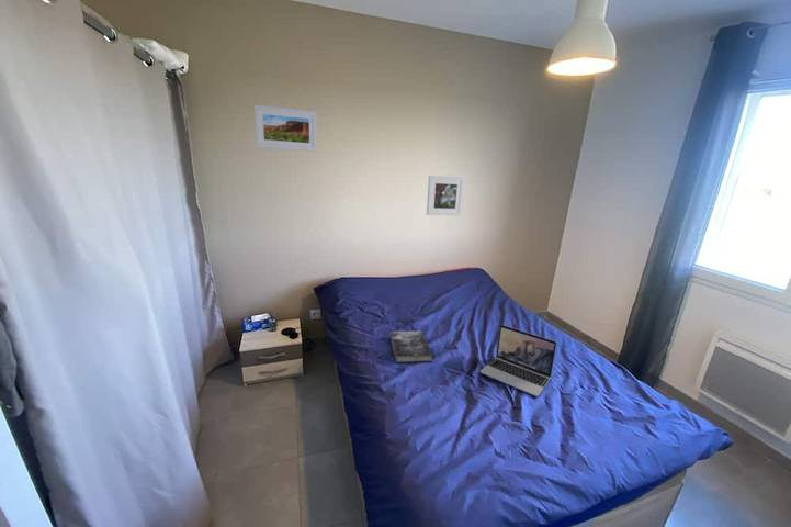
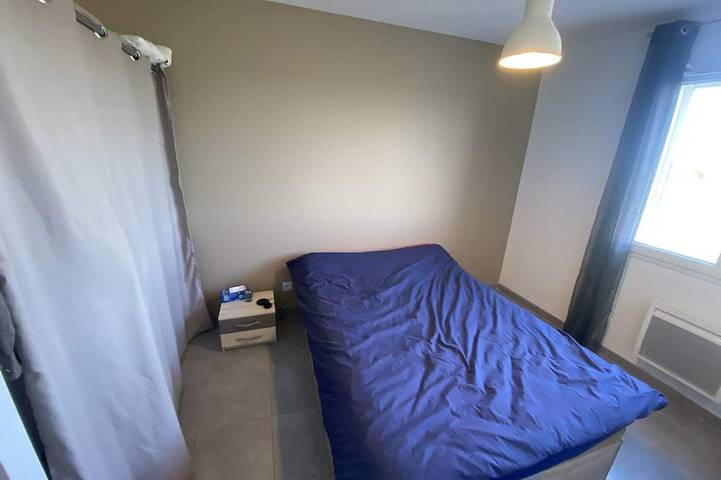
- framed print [253,104,318,153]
- laptop [479,324,557,397]
- book [388,330,434,363]
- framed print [426,175,465,216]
